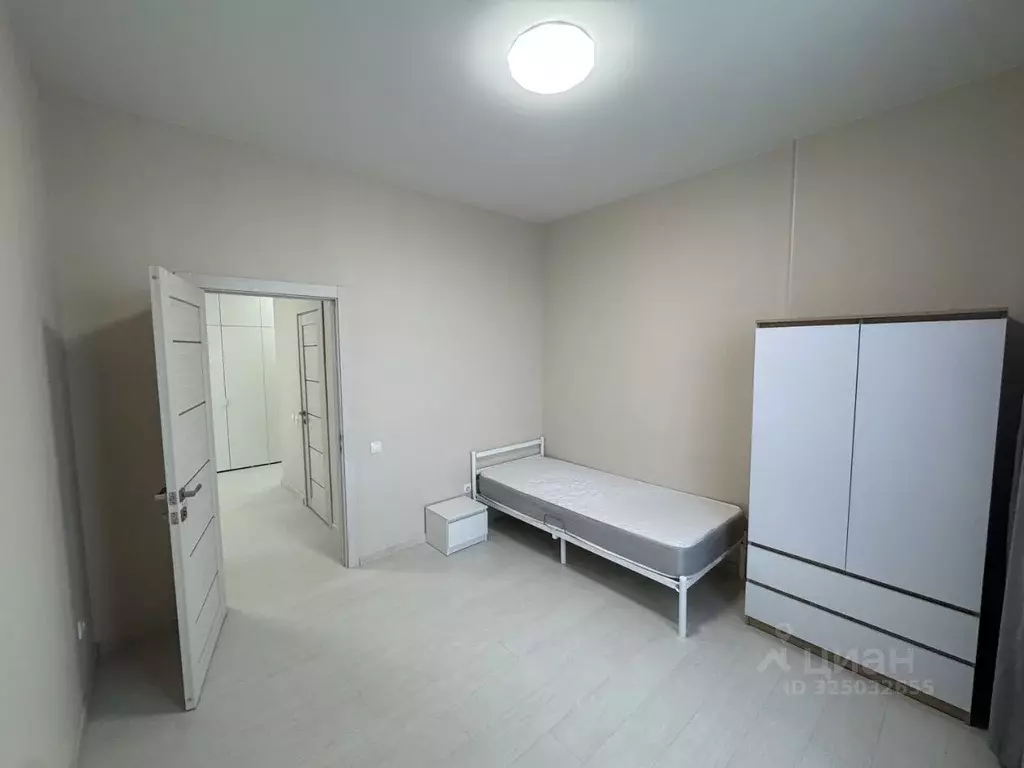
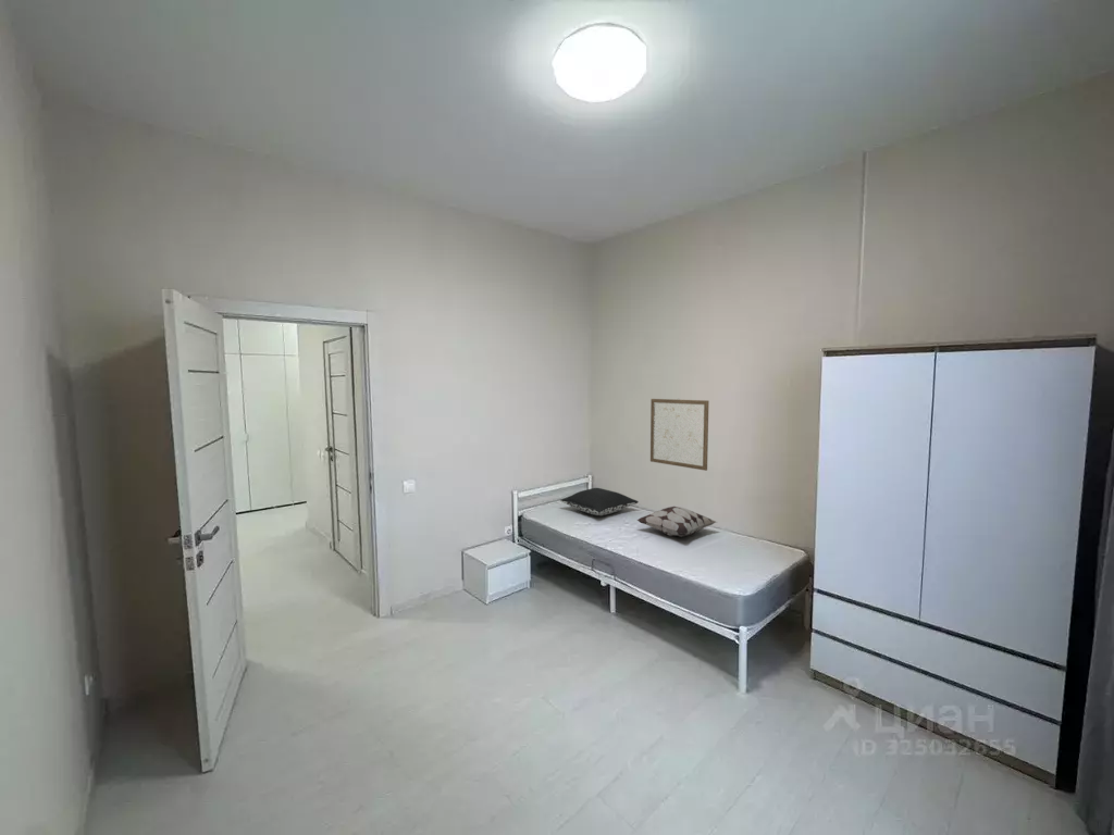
+ wall art [649,398,710,472]
+ decorative pillow [636,506,718,537]
+ pillow [559,487,640,516]
